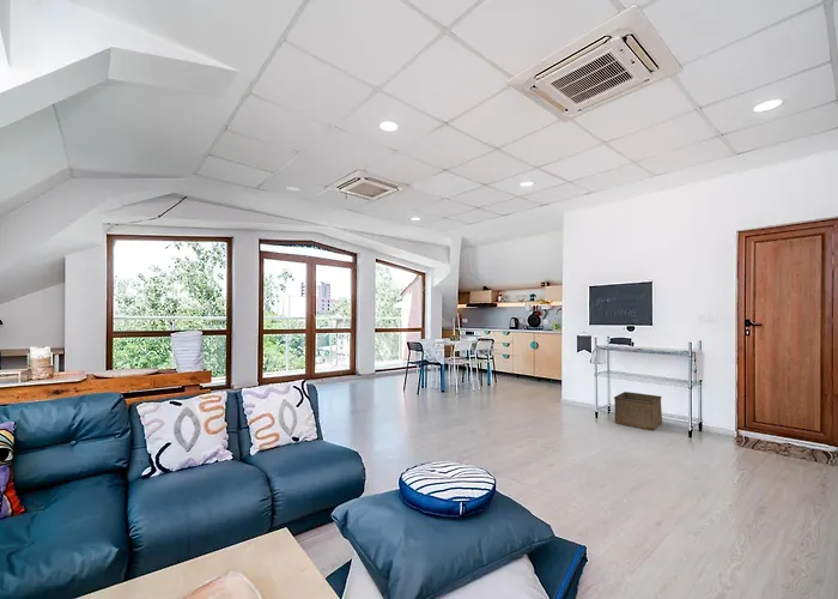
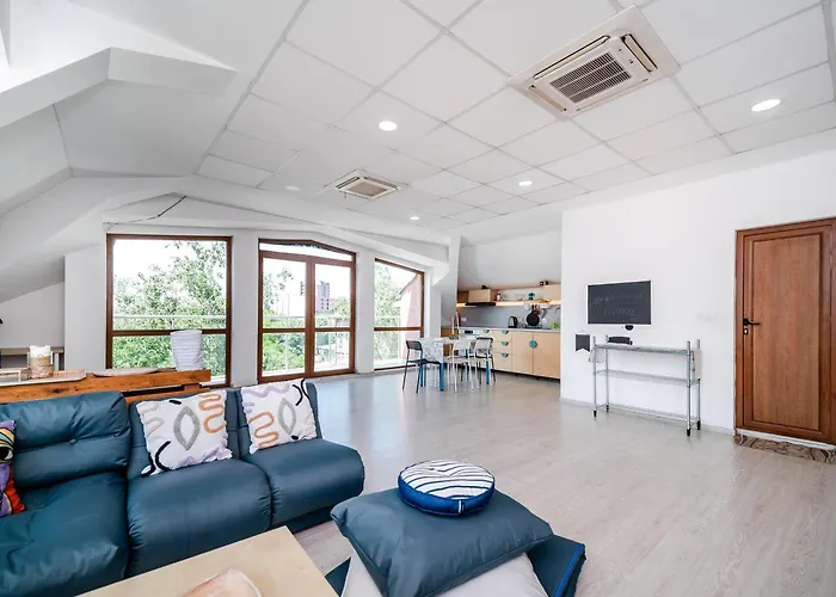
- storage bin [613,391,663,432]
